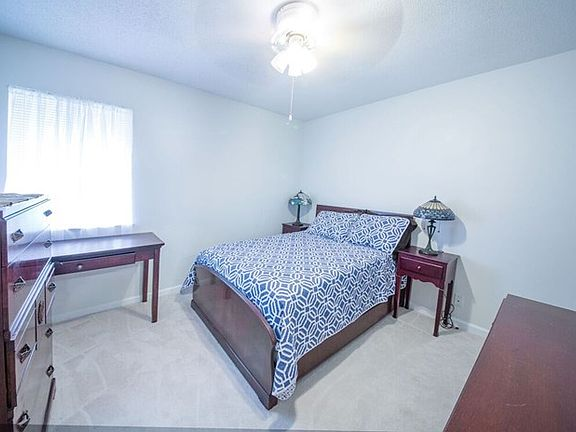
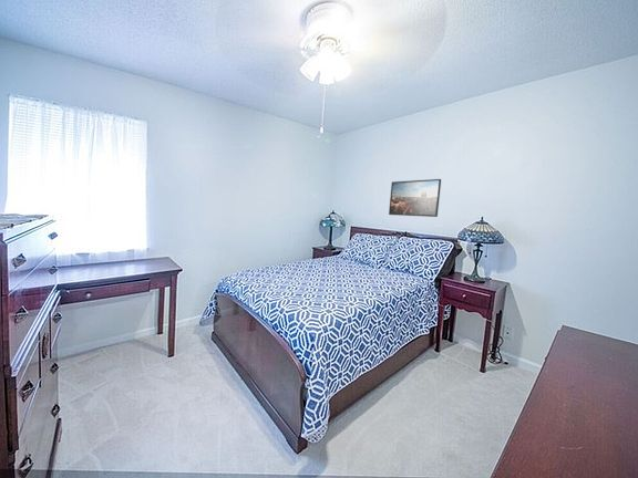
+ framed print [388,178,442,218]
